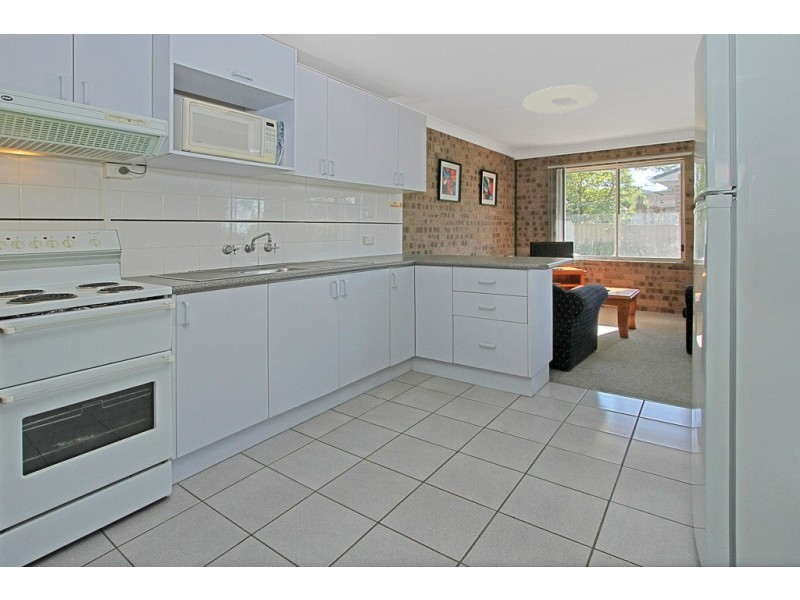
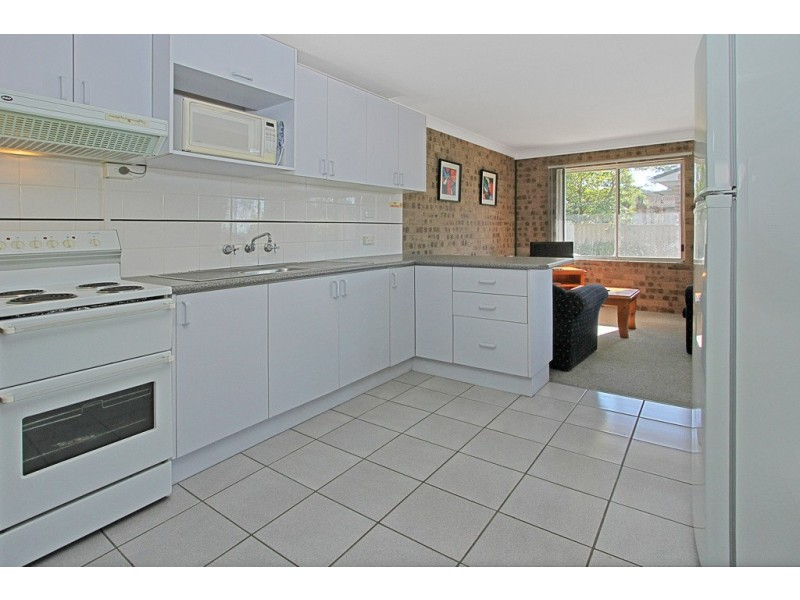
- ceiling light [522,85,598,114]
